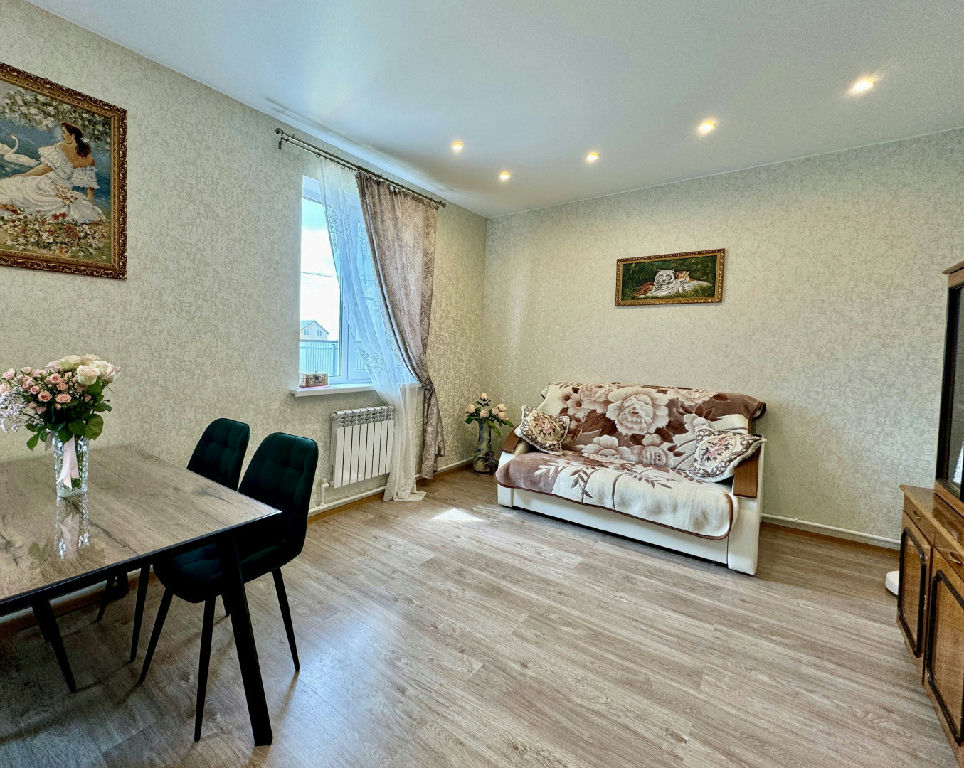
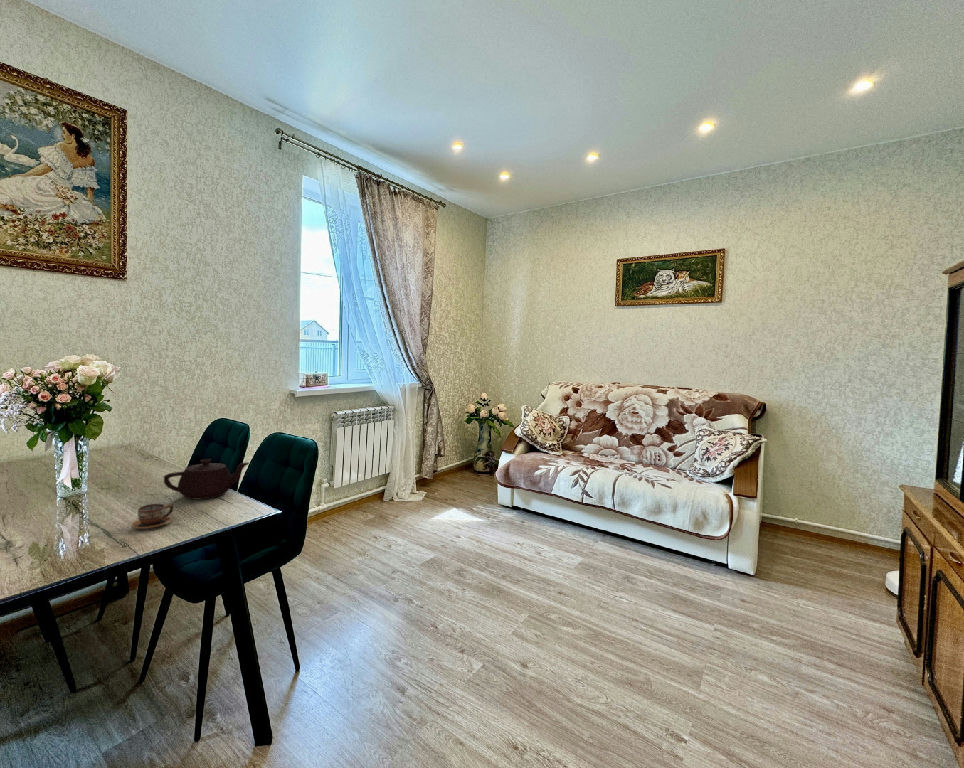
+ teapot [163,458,250,501]
+ cup [130,503,175,530]
